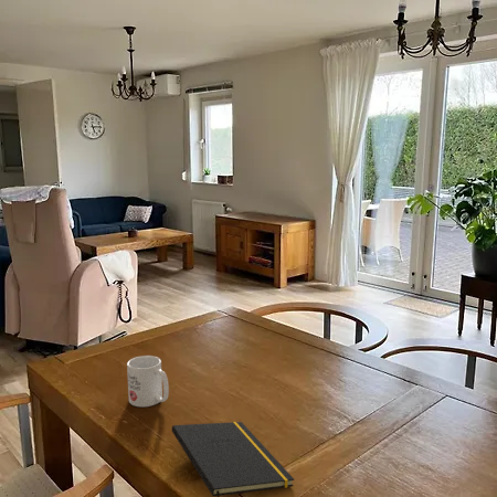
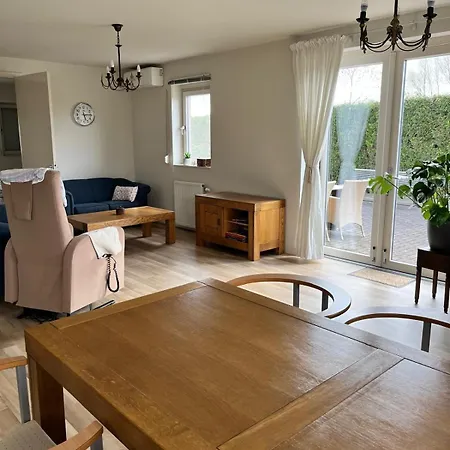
- notepad [171,421,295,497]
- mug [126,355,170,408]
